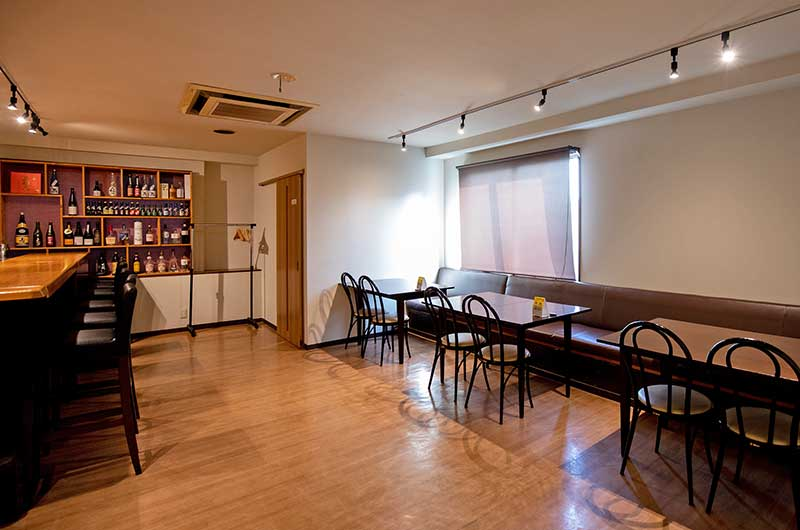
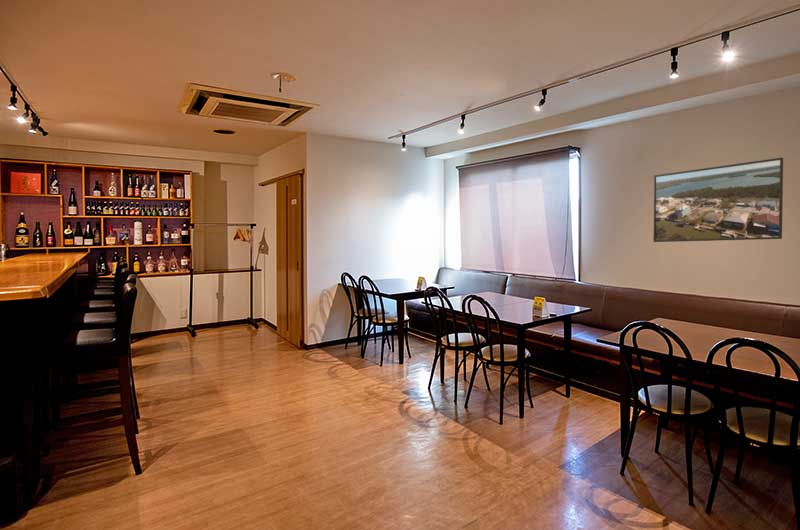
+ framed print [652,157,784,243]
